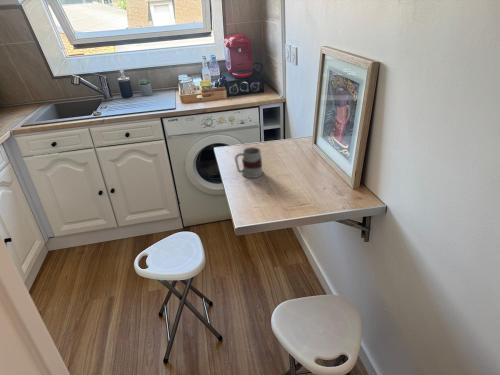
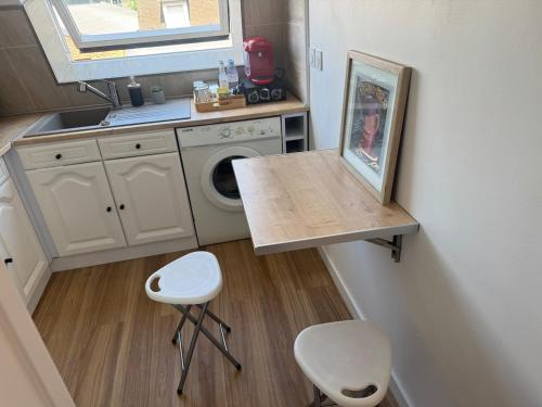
- mug [234,146,264,179]
